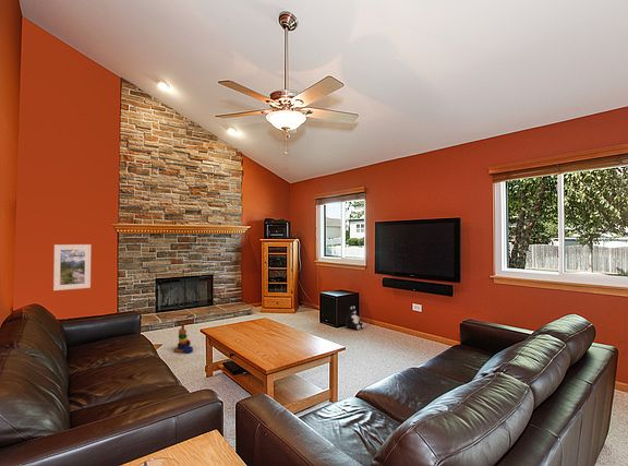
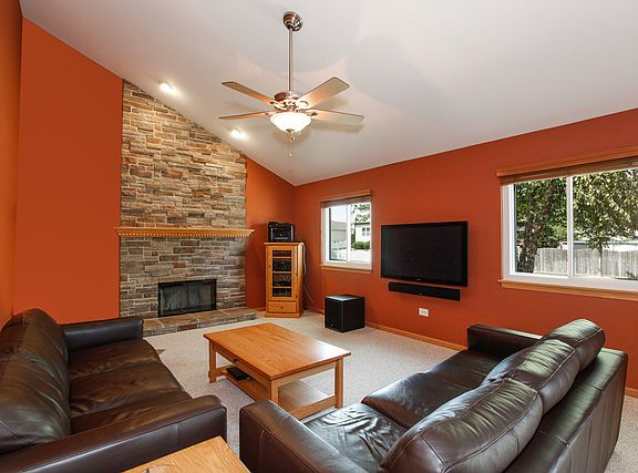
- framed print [52,243,92,291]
- stacking toy [173,323,194,354]
- plush toy [345,306,367,331]
